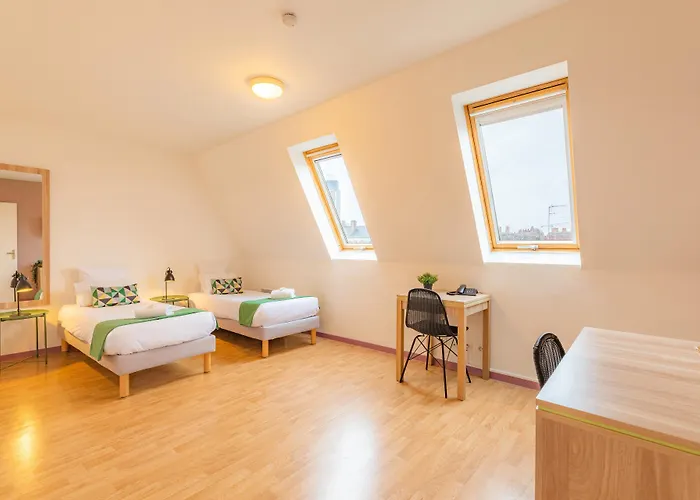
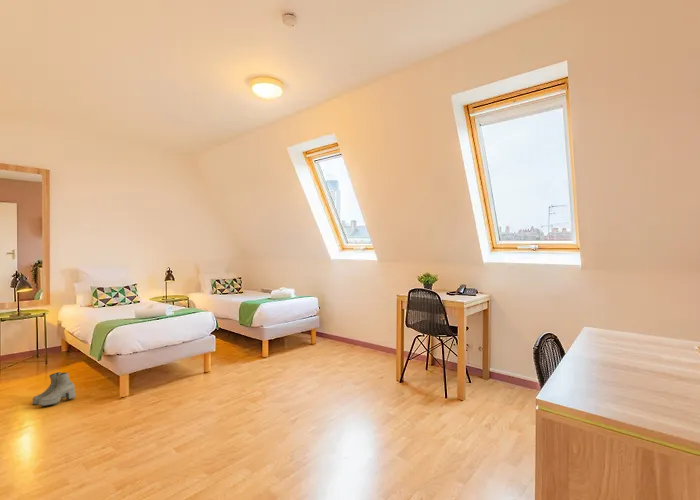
+ boots [32,371,76,407]
